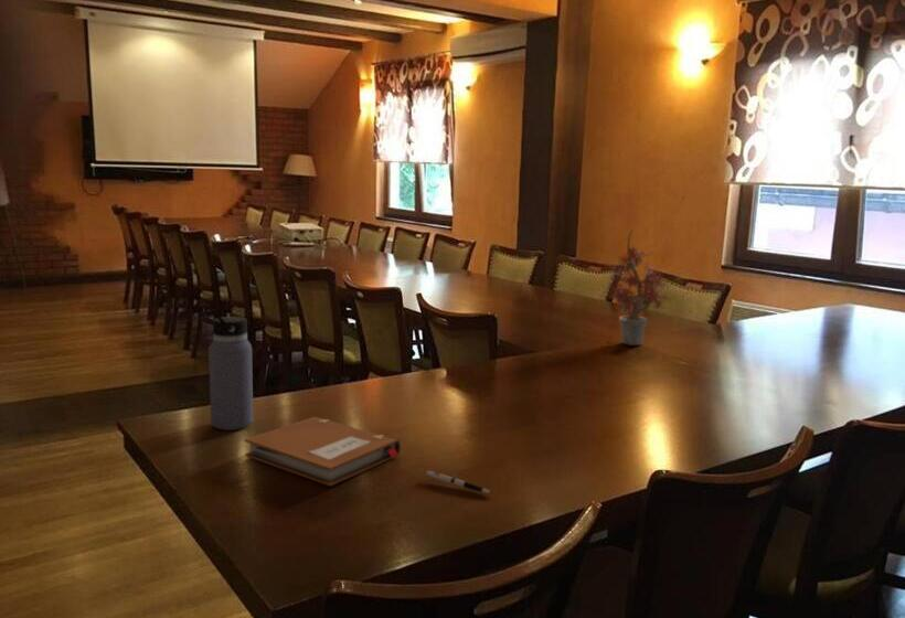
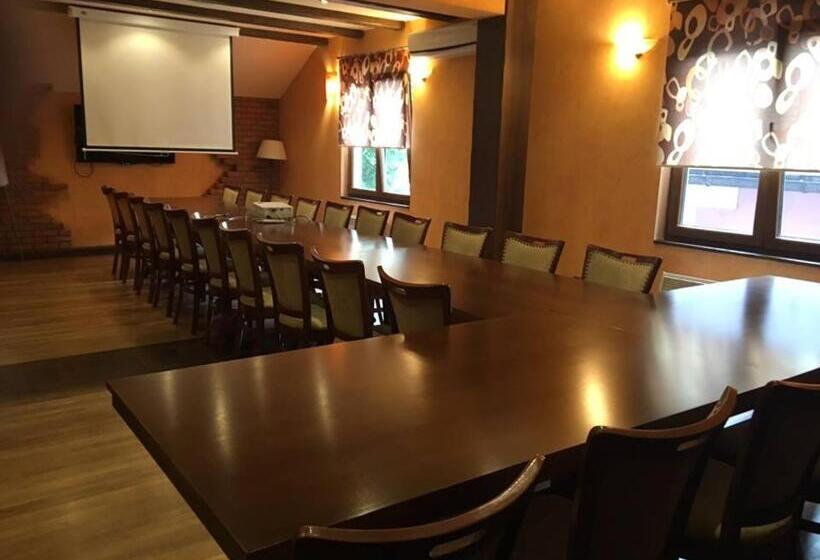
- pen [425,470,493,494]
- notebook [244,416,402,487]
- potted plant [604,227,677,347]
- water bottle [202,302,254,431]
